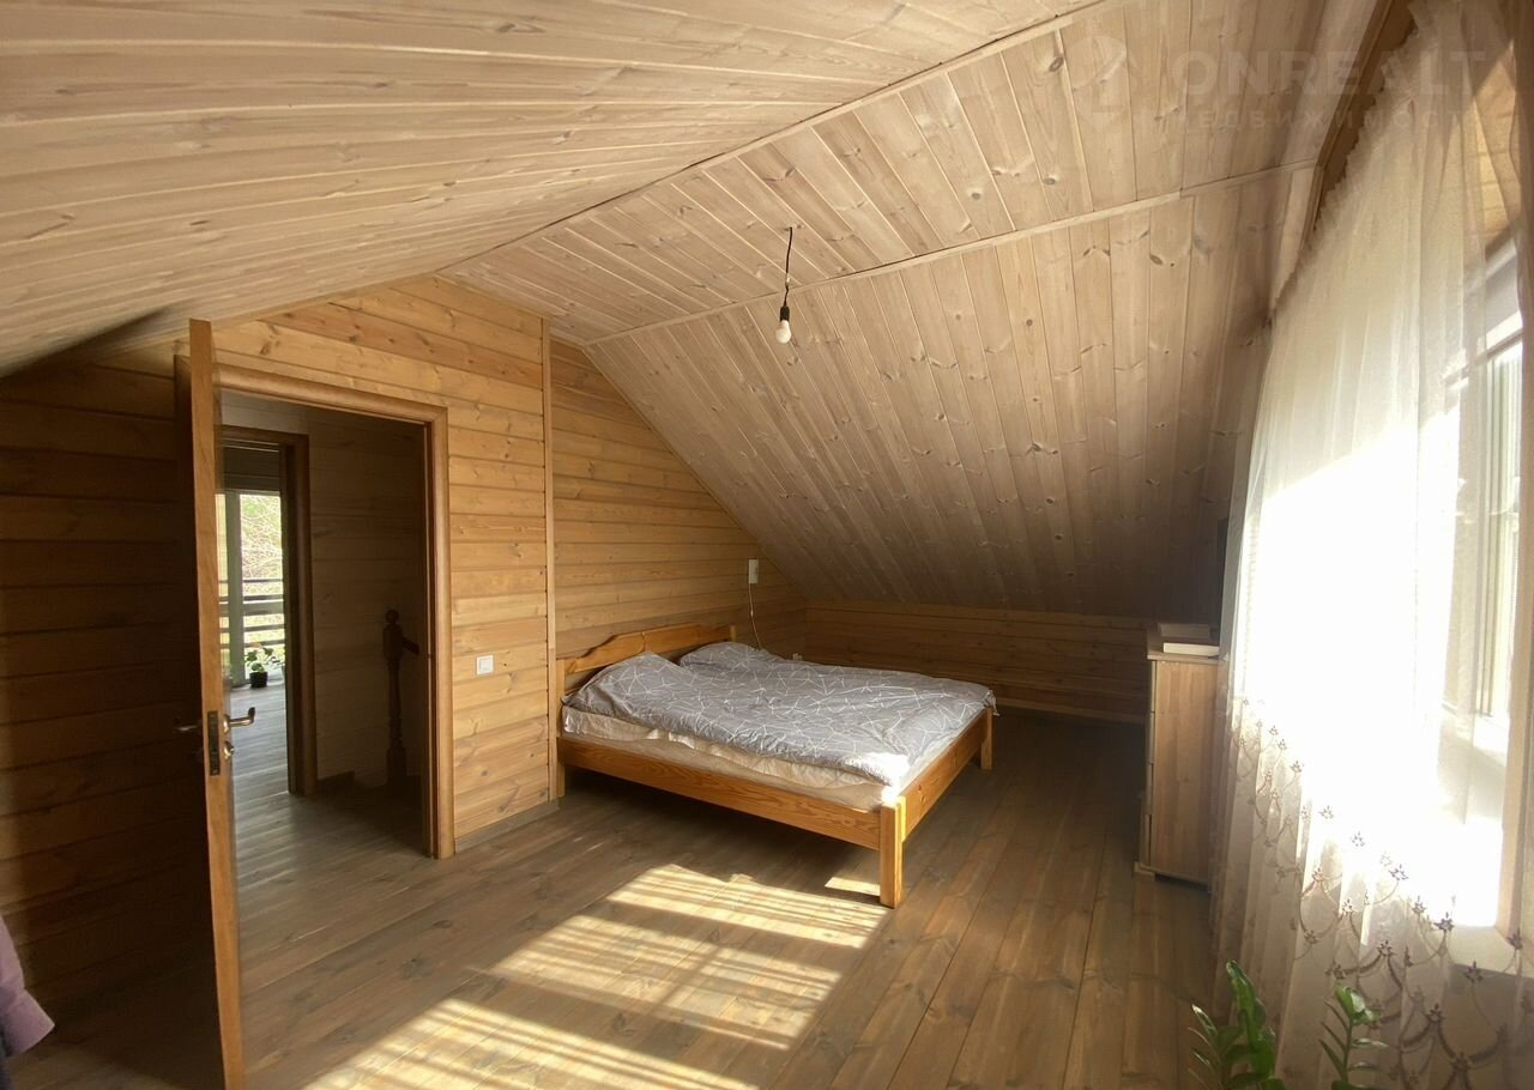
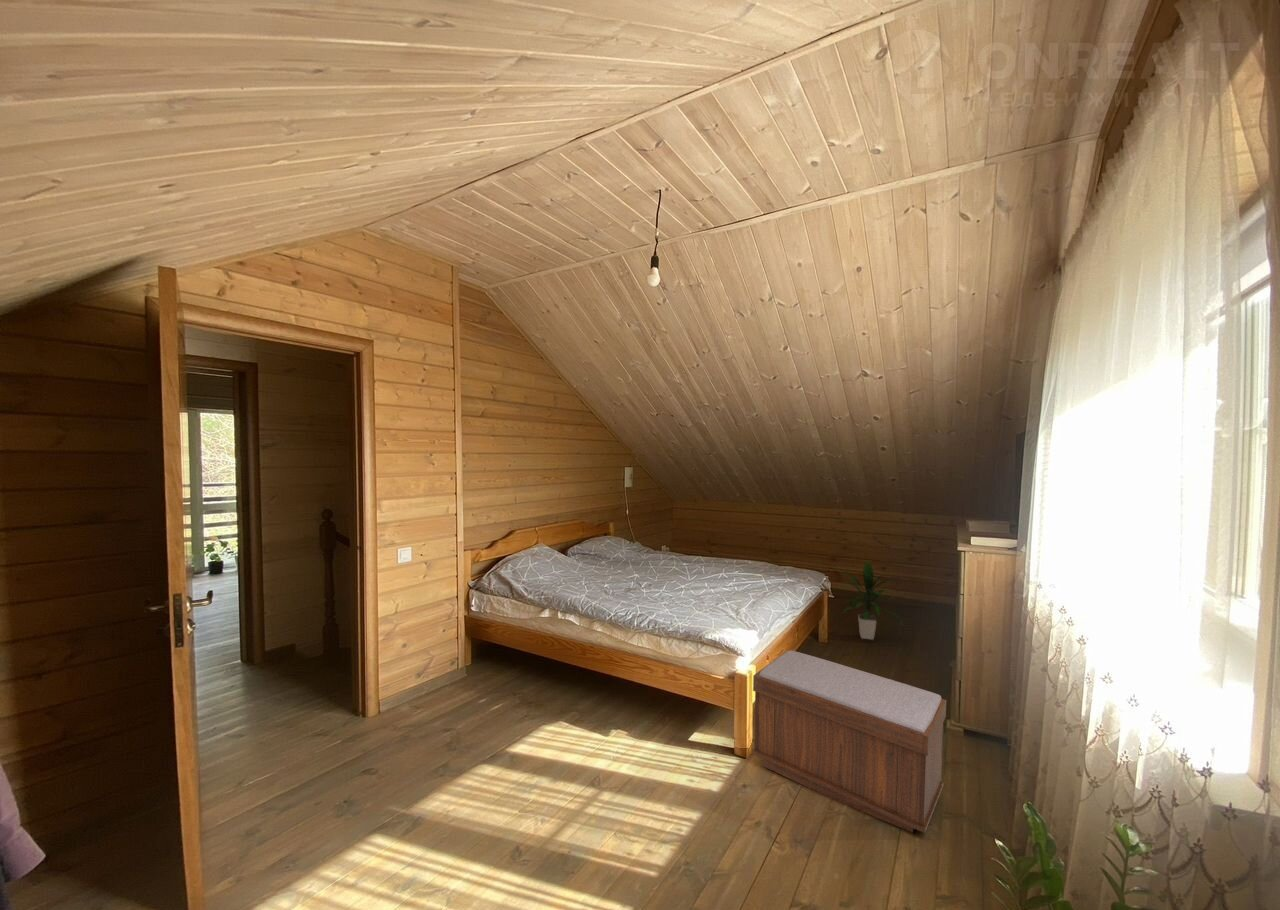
+ indoor plant [839,558,904,641]
+ bench [751,649,947,834]
